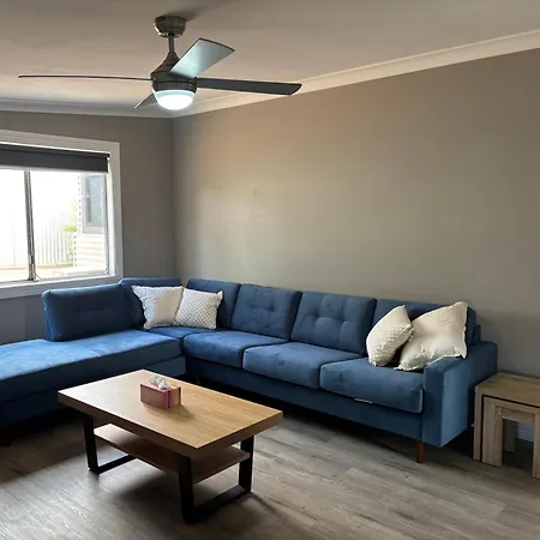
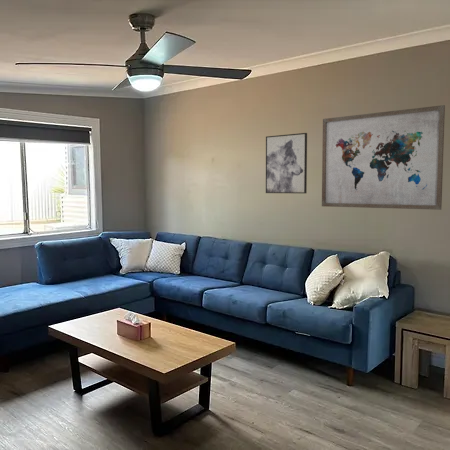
+ wall art [321,104,446,211]
+ wall art [265,132,308,194]
